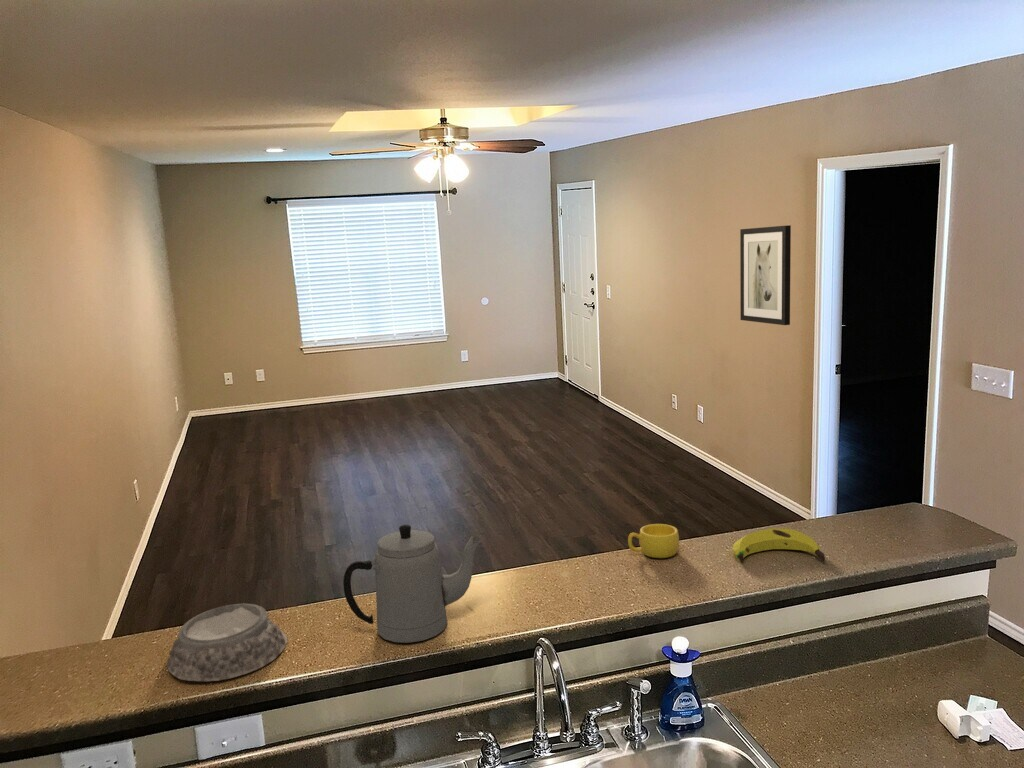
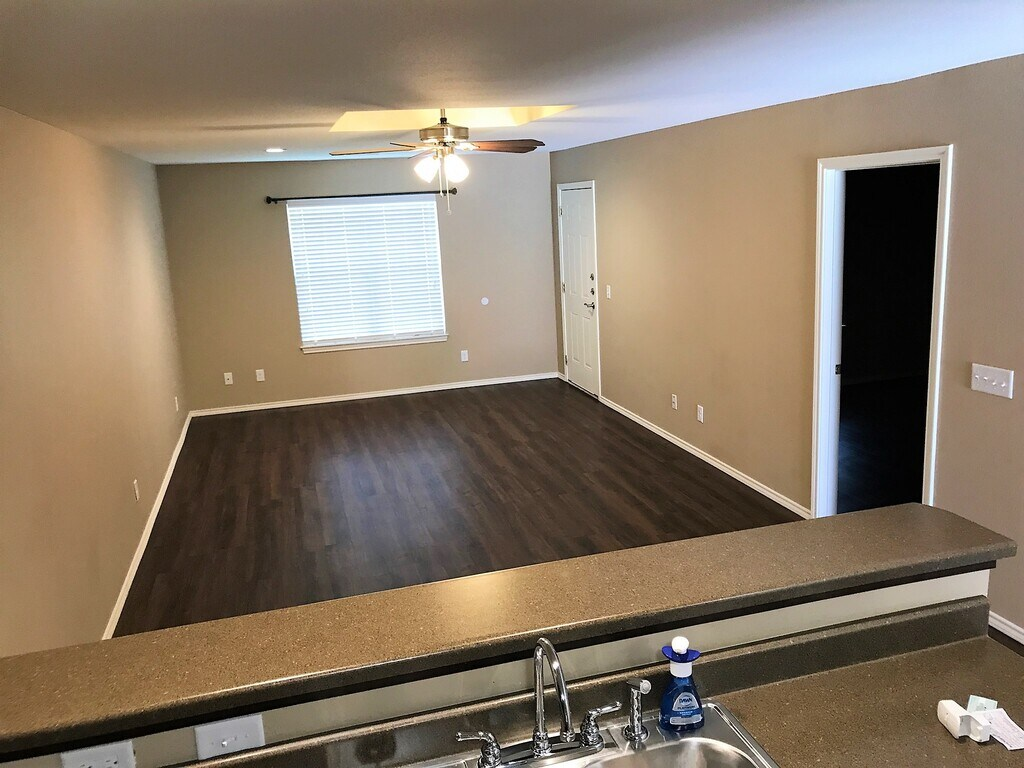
- cup [627,523,680,559]
- banana [732,528,826,562]
- teapot [342,524,481,644]
- mortar [166,603,288,682]
- wall art [739,224,792,326]
